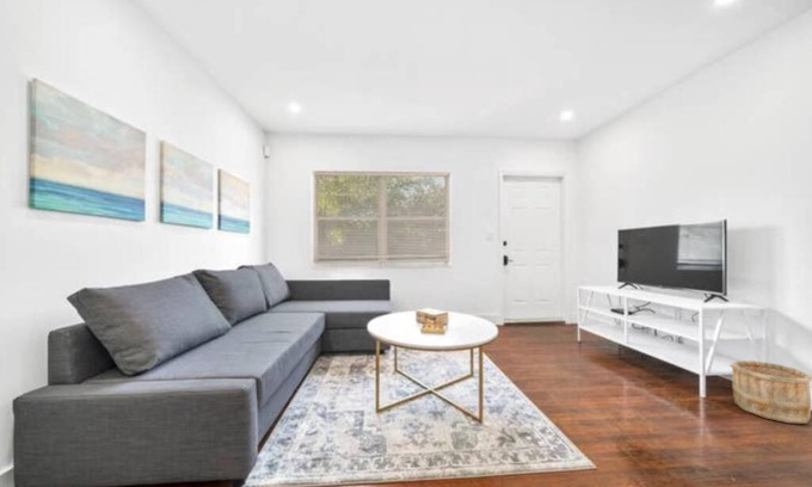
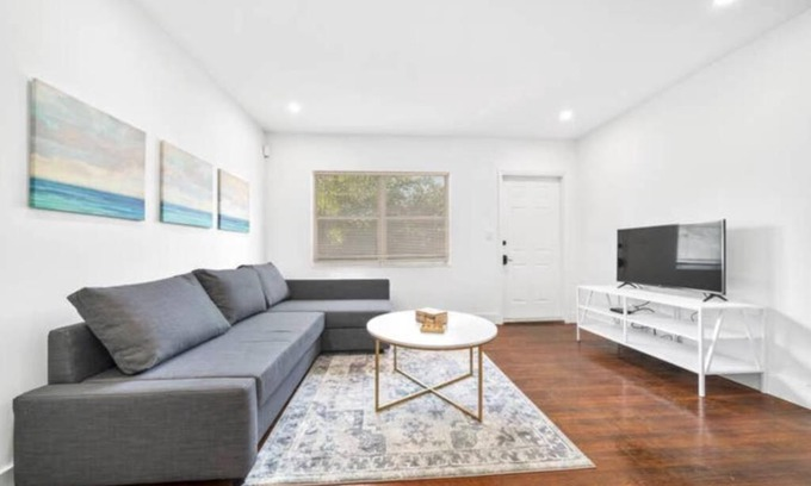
- wooden bucket [728,360,812,425]
